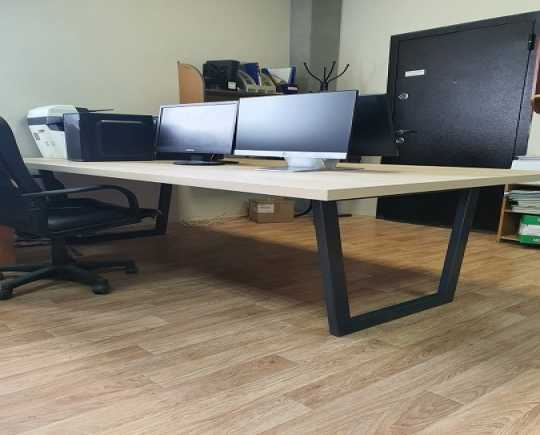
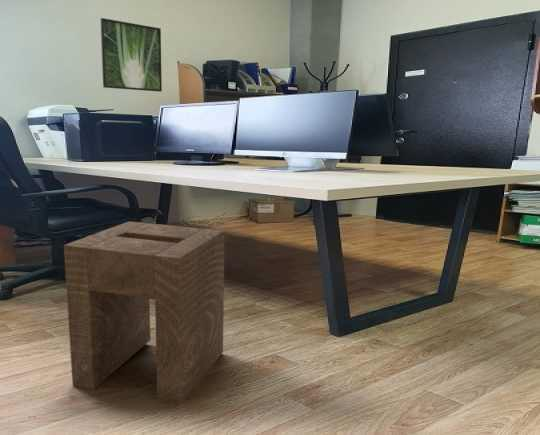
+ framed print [99,17,163,93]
+ stool [63,220,225,405]
